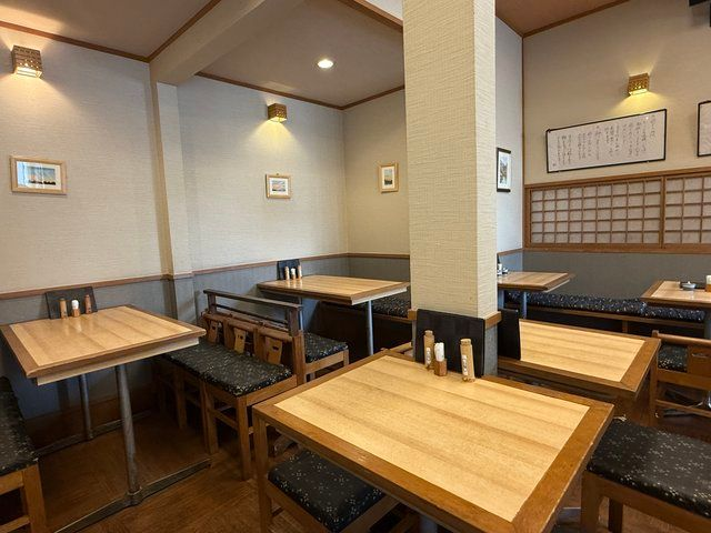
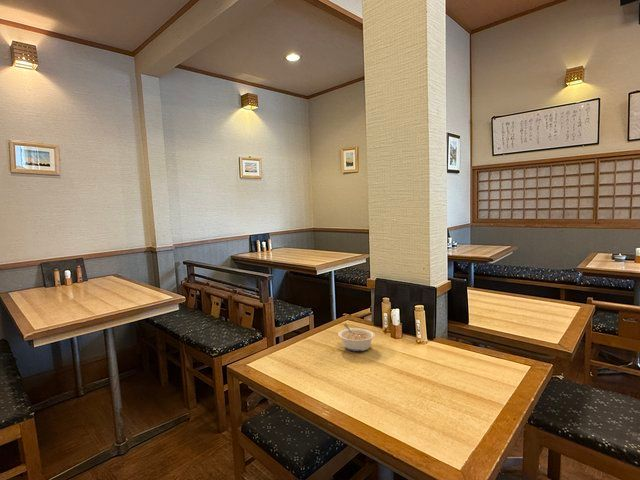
+ legume [337,323,376,352]
